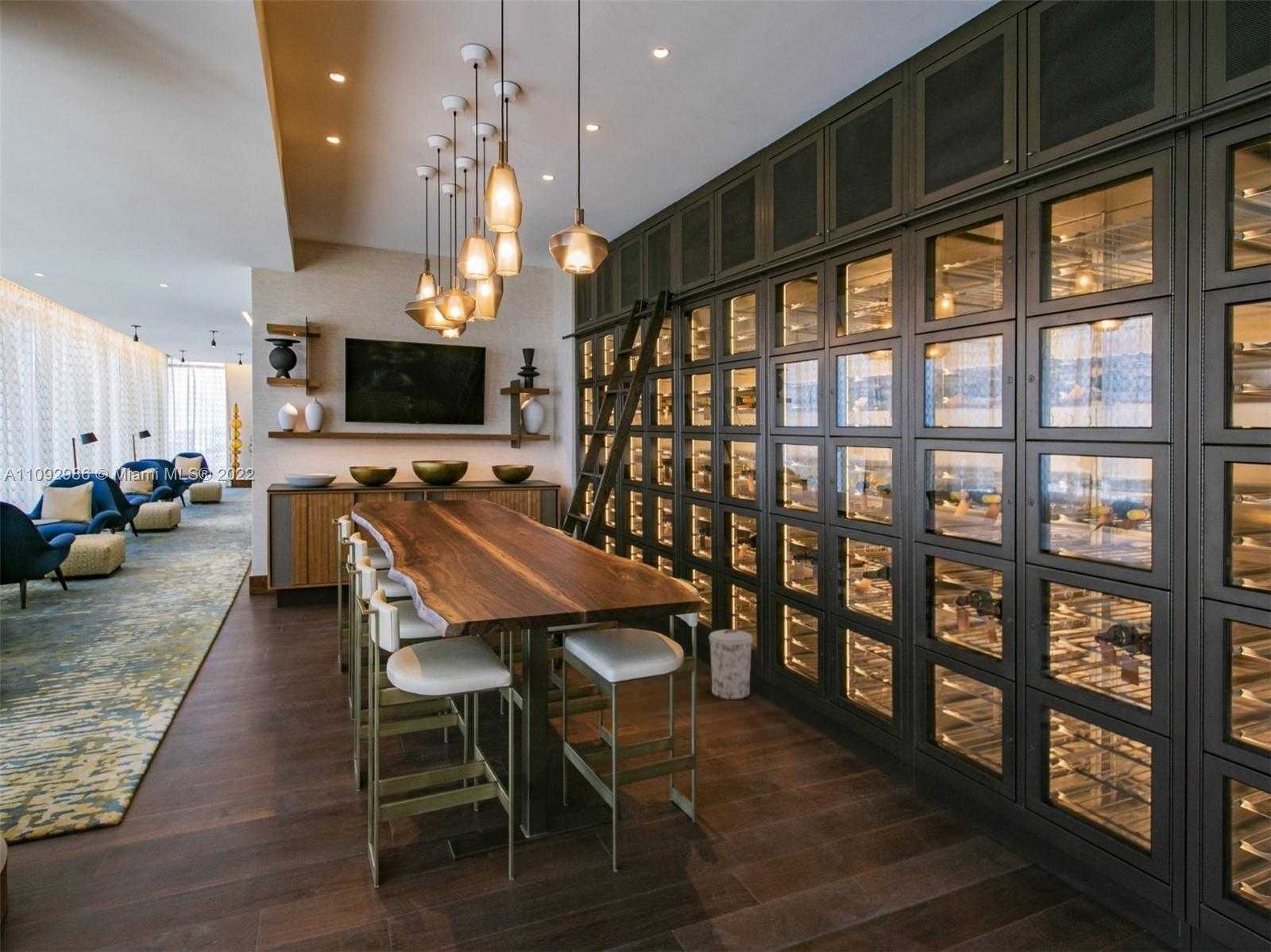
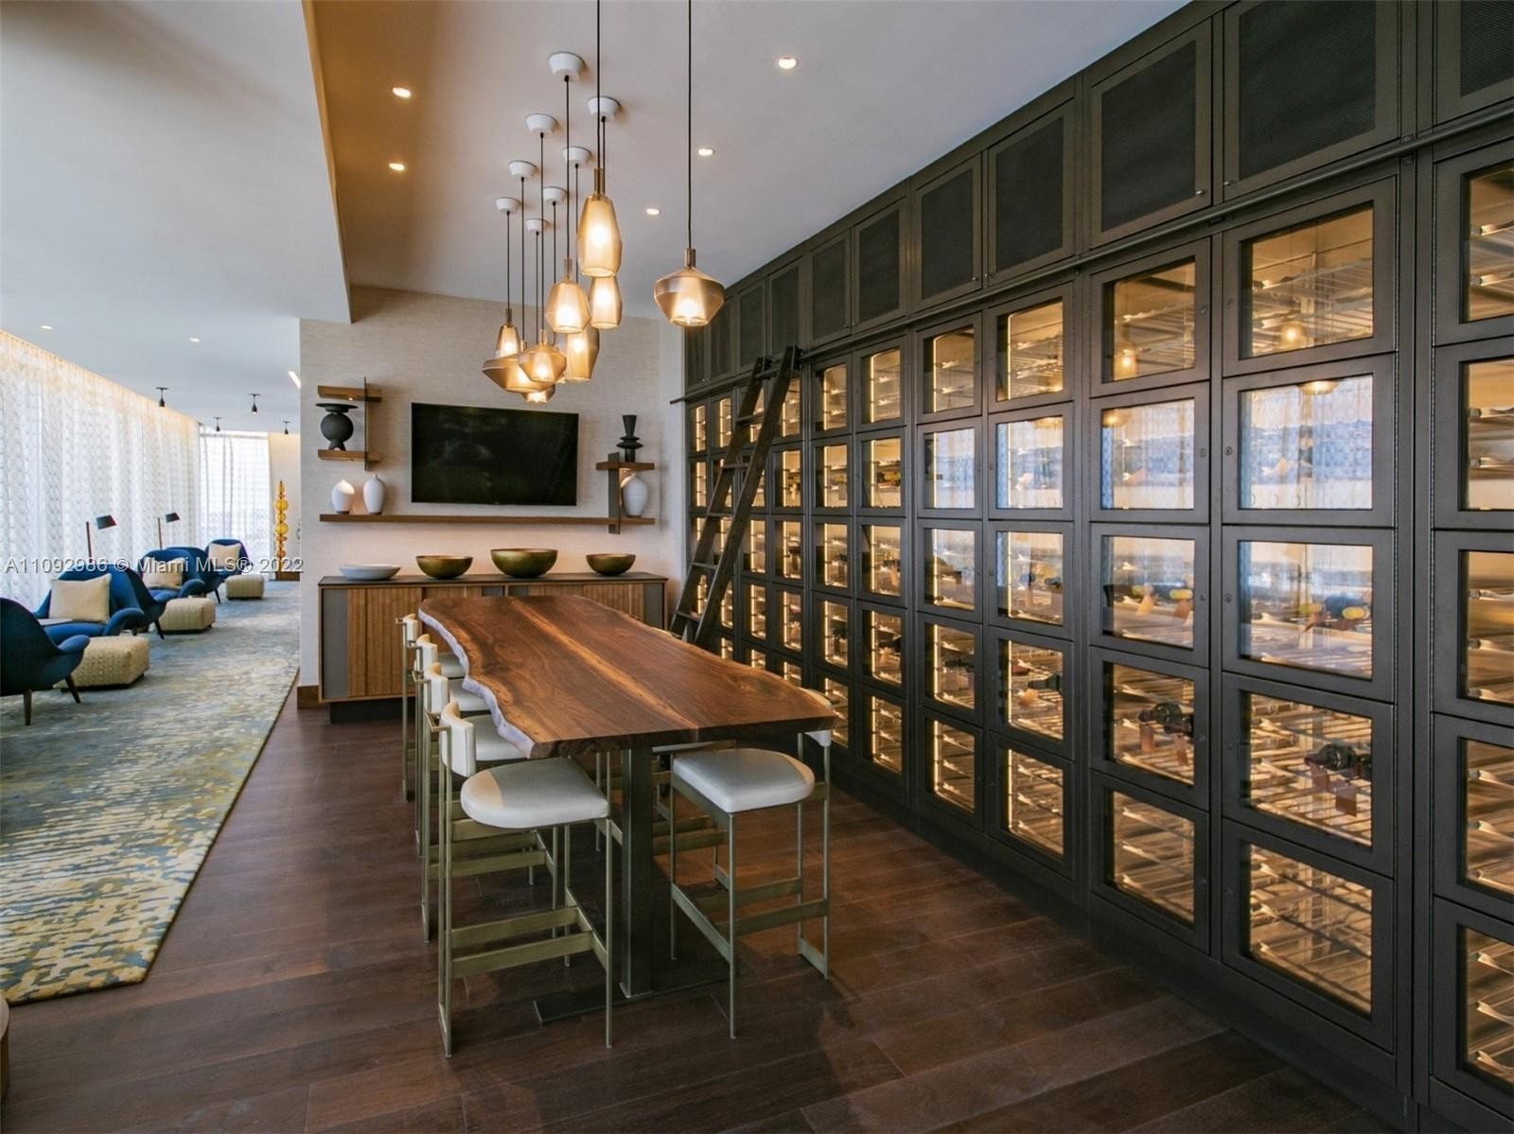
- trash can [708,628,753,700]
